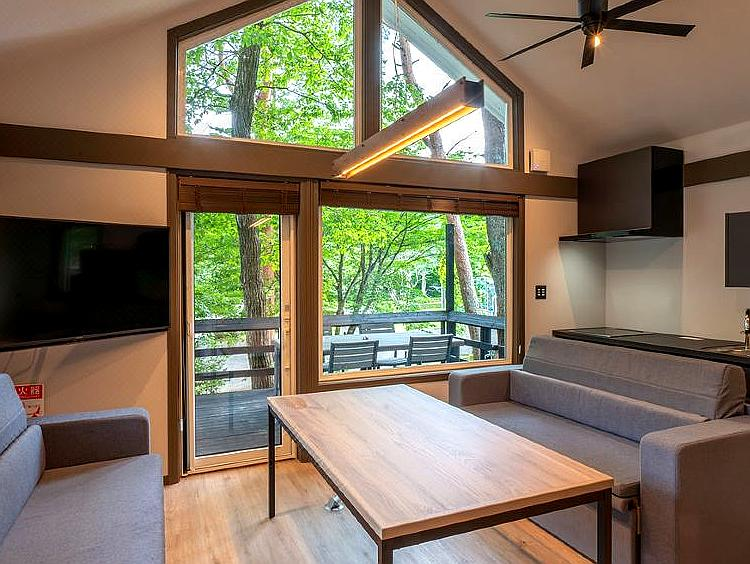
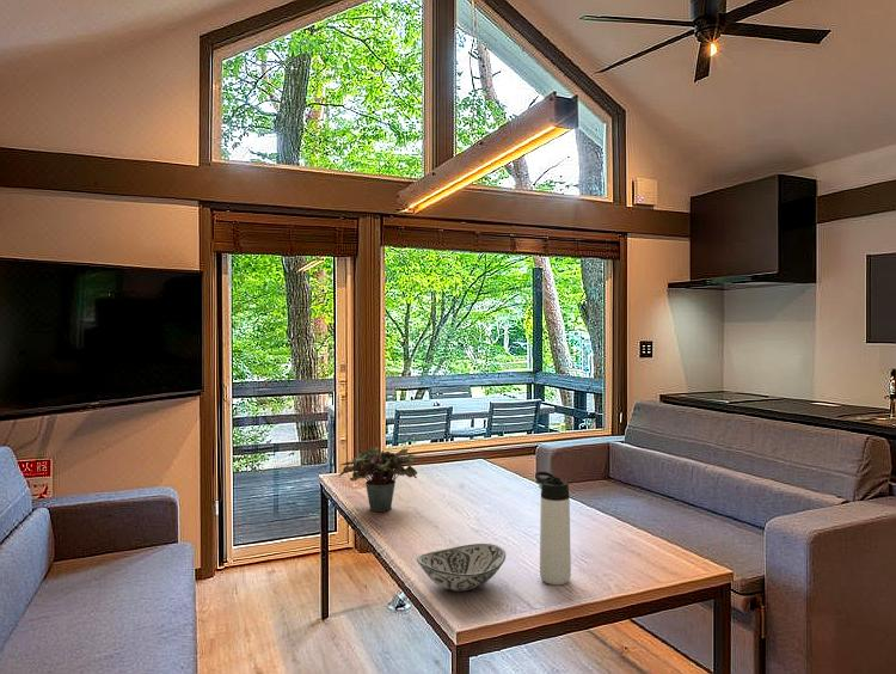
+ decorative bowl [416,543,507,593]
+ potted plant [338,446,418,513]
+ thermos bottle [534,471,572,586]
